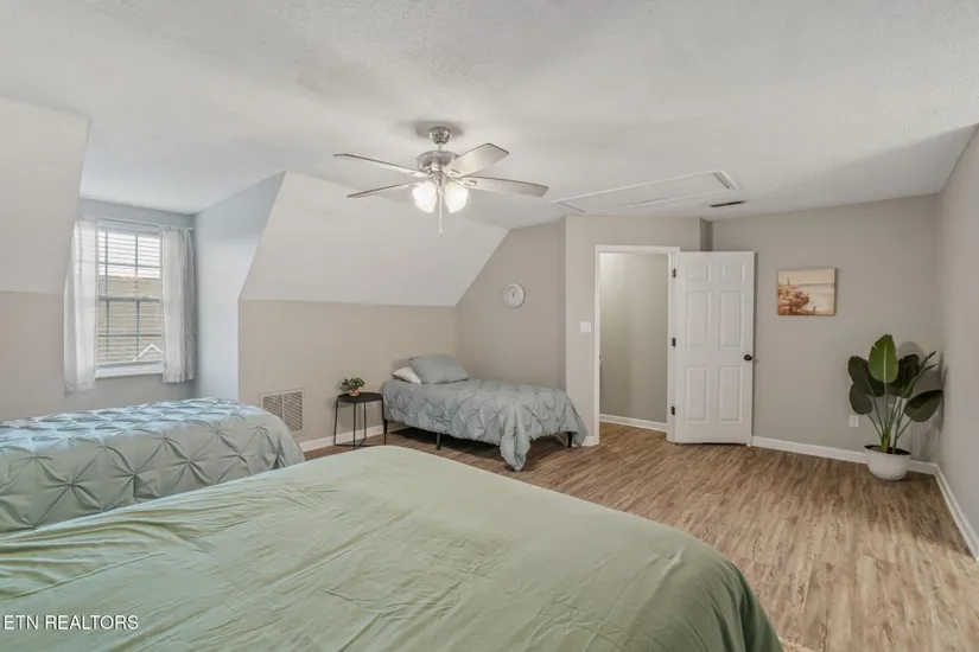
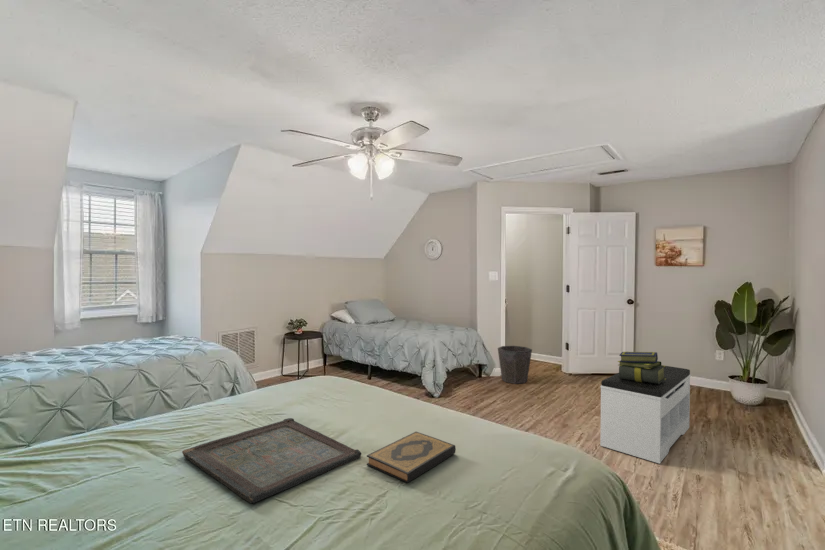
+ serving tray [181,417,362,504]
+ stack of books [617,351,666,384]
+ waste bin [497,345,533,385]
+ bench [599,365,692,464]
+ hardback book [366,431,457,484]
